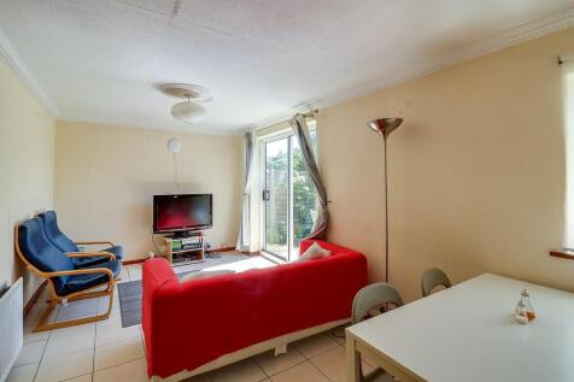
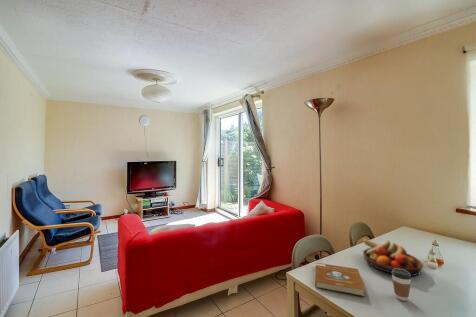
+ coffee cup [391,269,412,302]
+ book [314,262,366,297]
+ fruit bowl [362,238,424,277]
